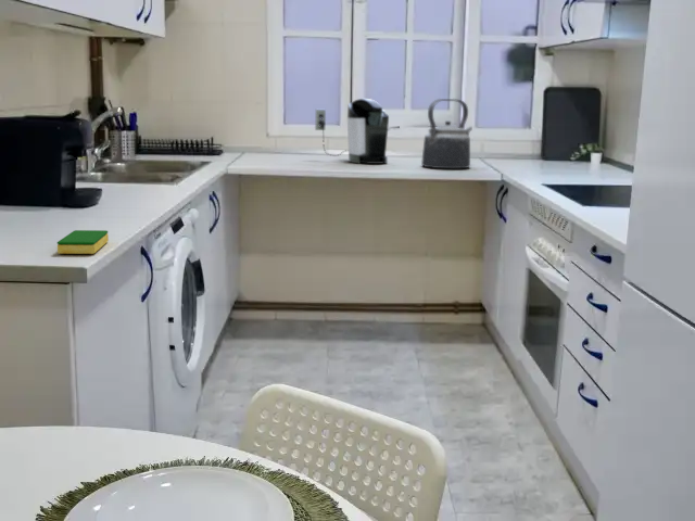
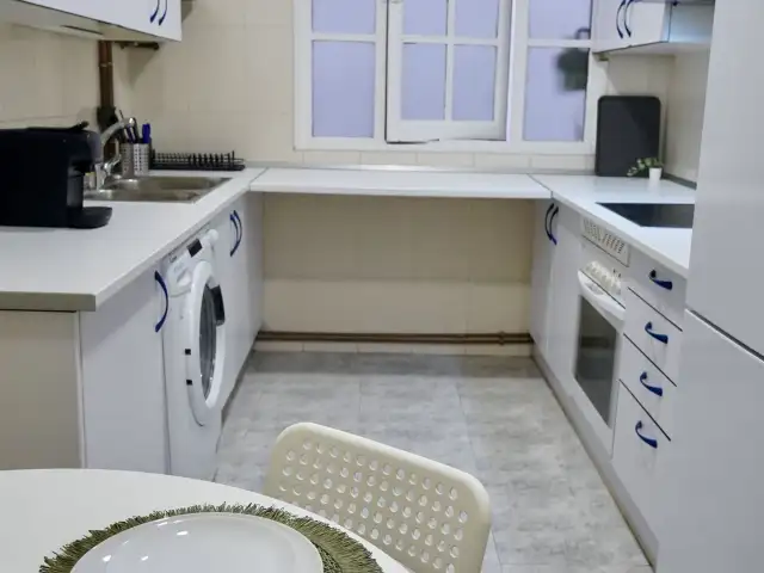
- dish sponge [56,229,110,255]
- kettle [420,98,473,169]
- coffee maker [314,98,390,165]
